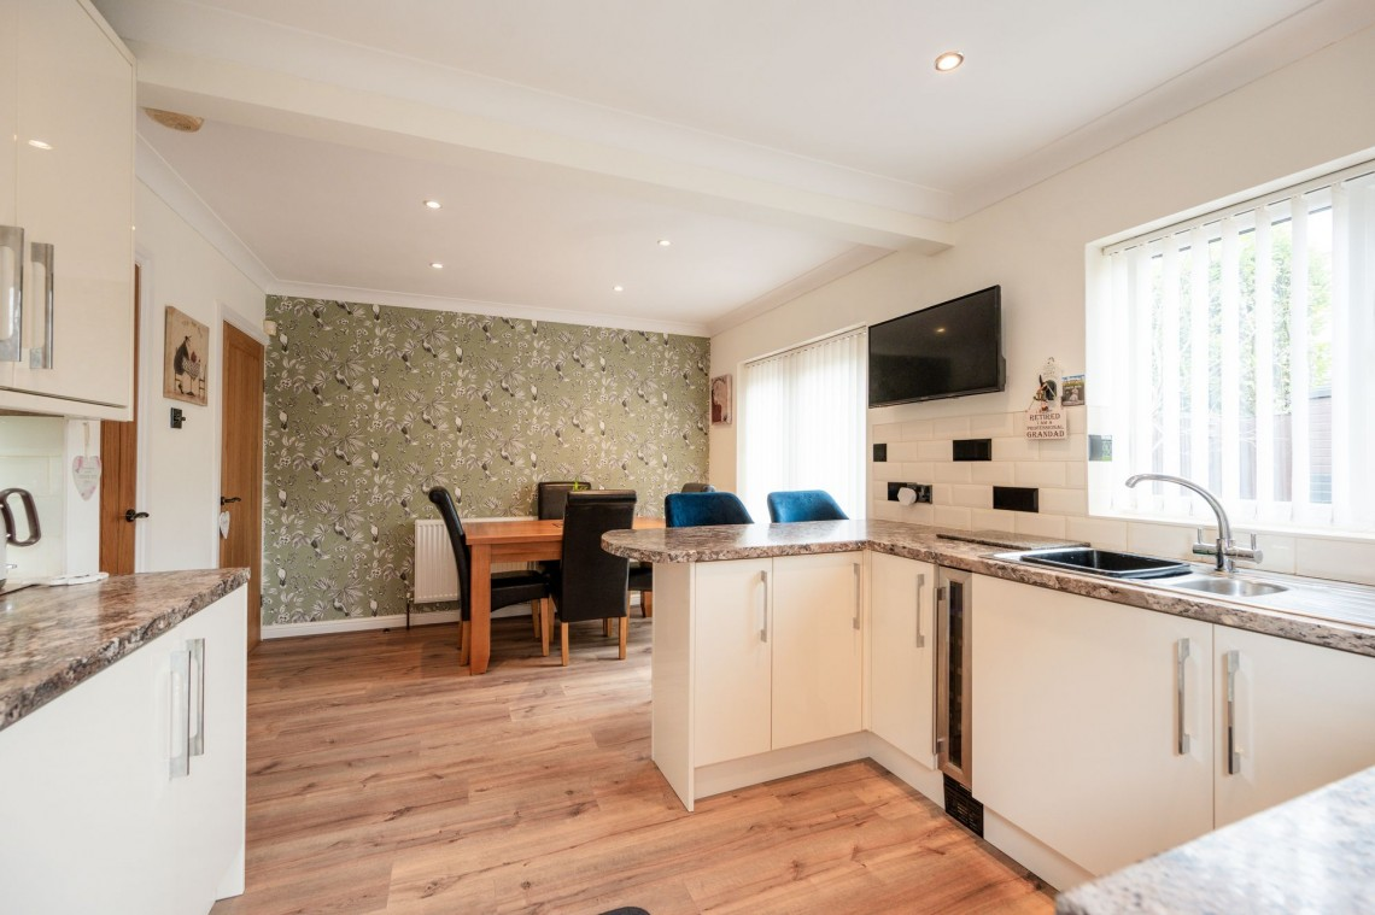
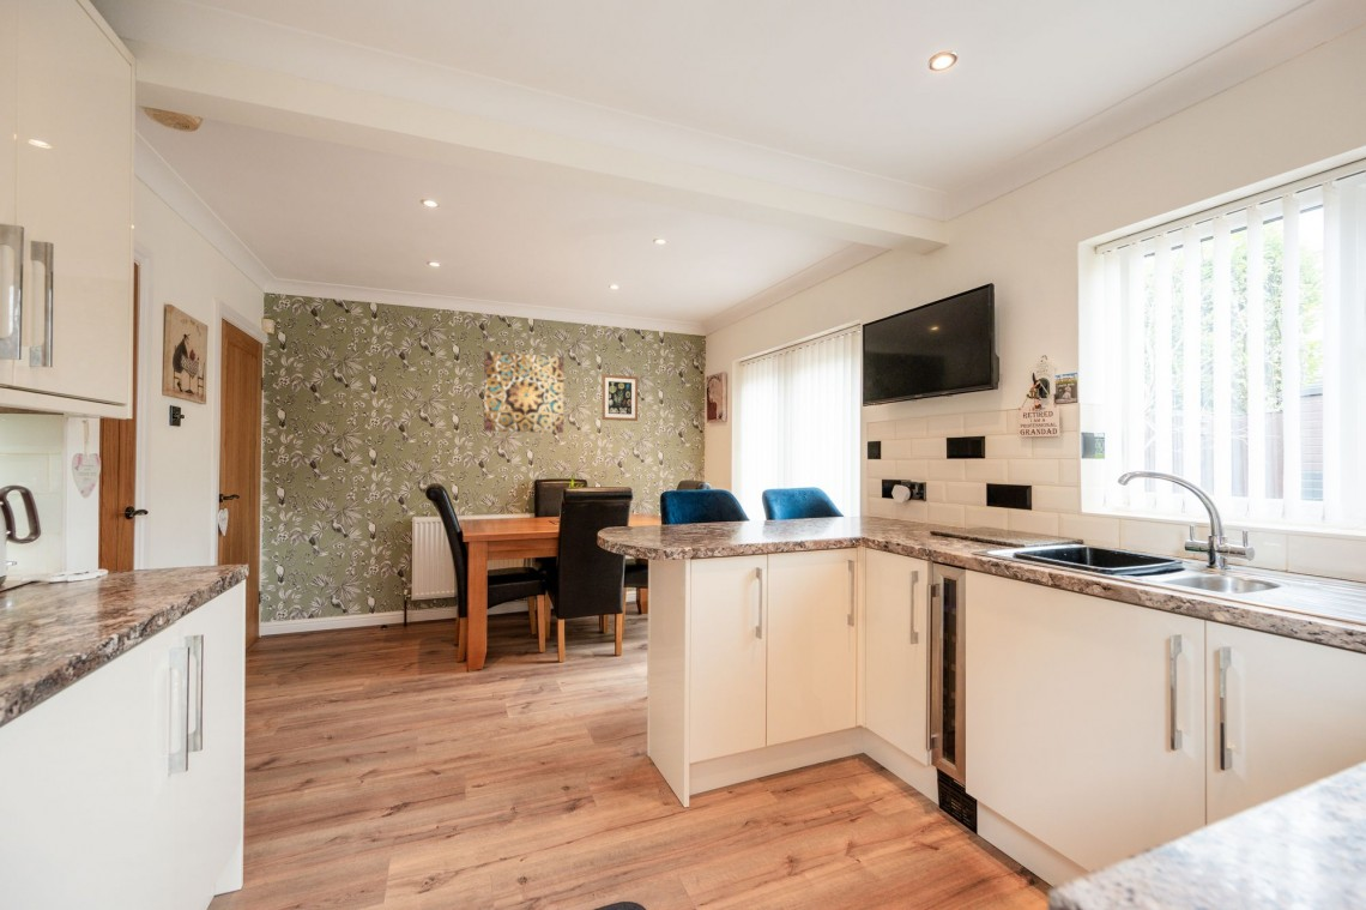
+ wall art [483,350,566,434]
+ wall art [602,373,639,422]
